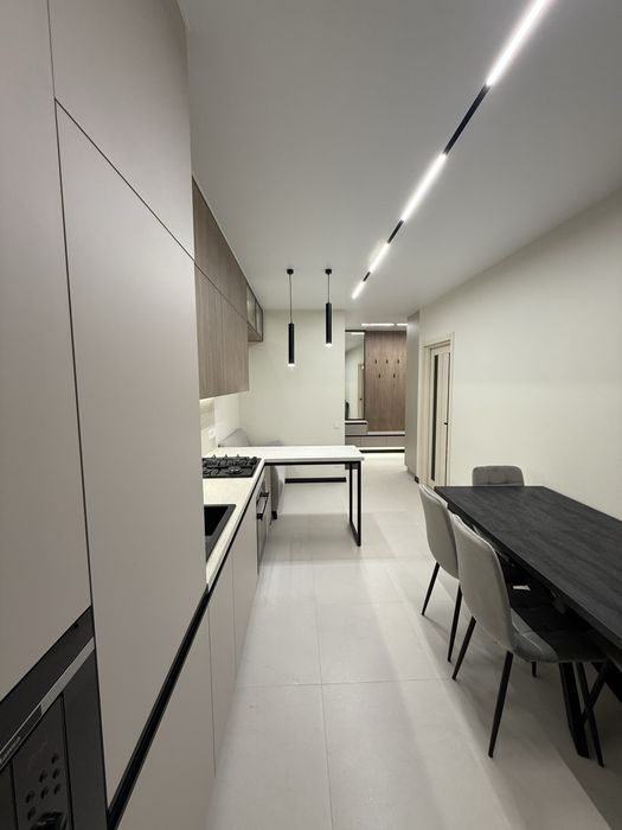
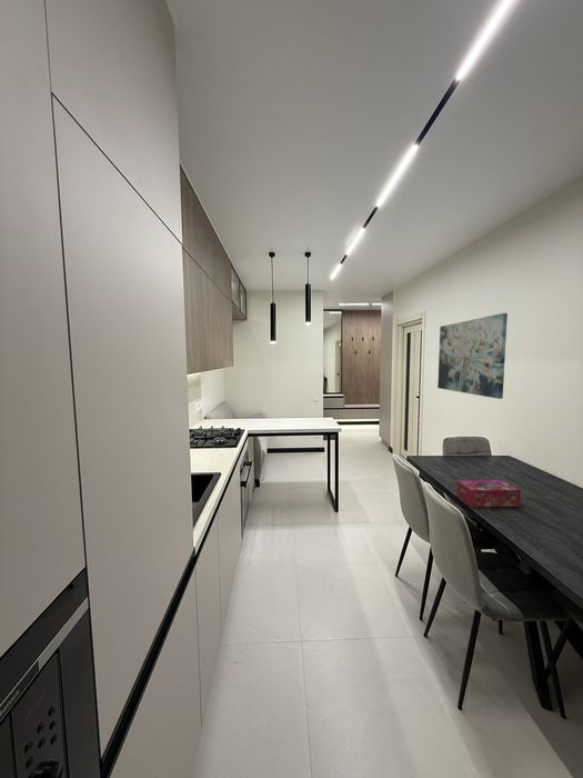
+ wall art [436,312,509,400]
+ tissue box [455,479,522,508]
